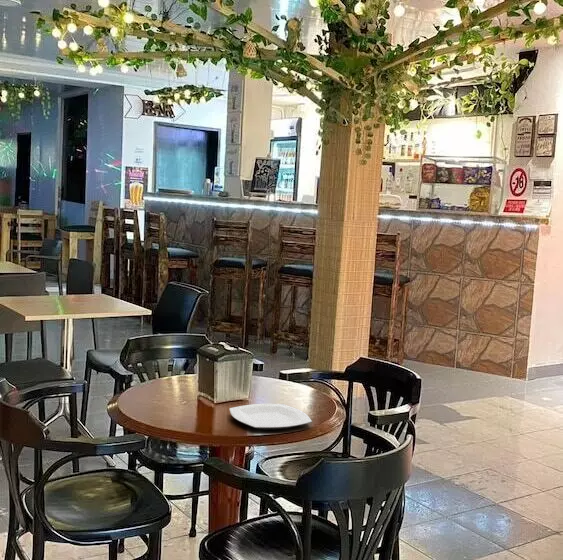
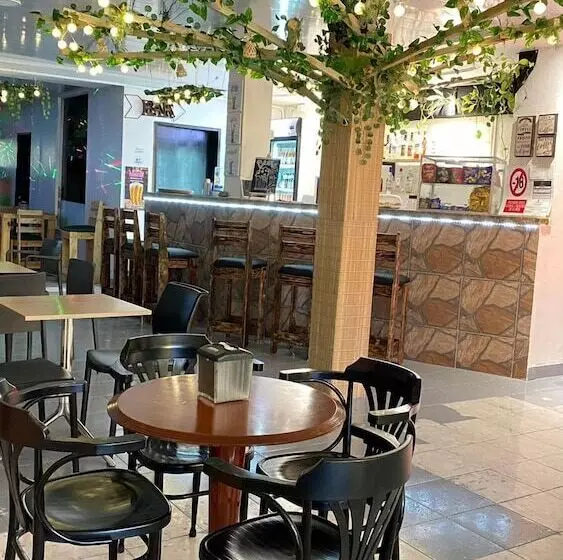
- plate [229,403,313,430]
